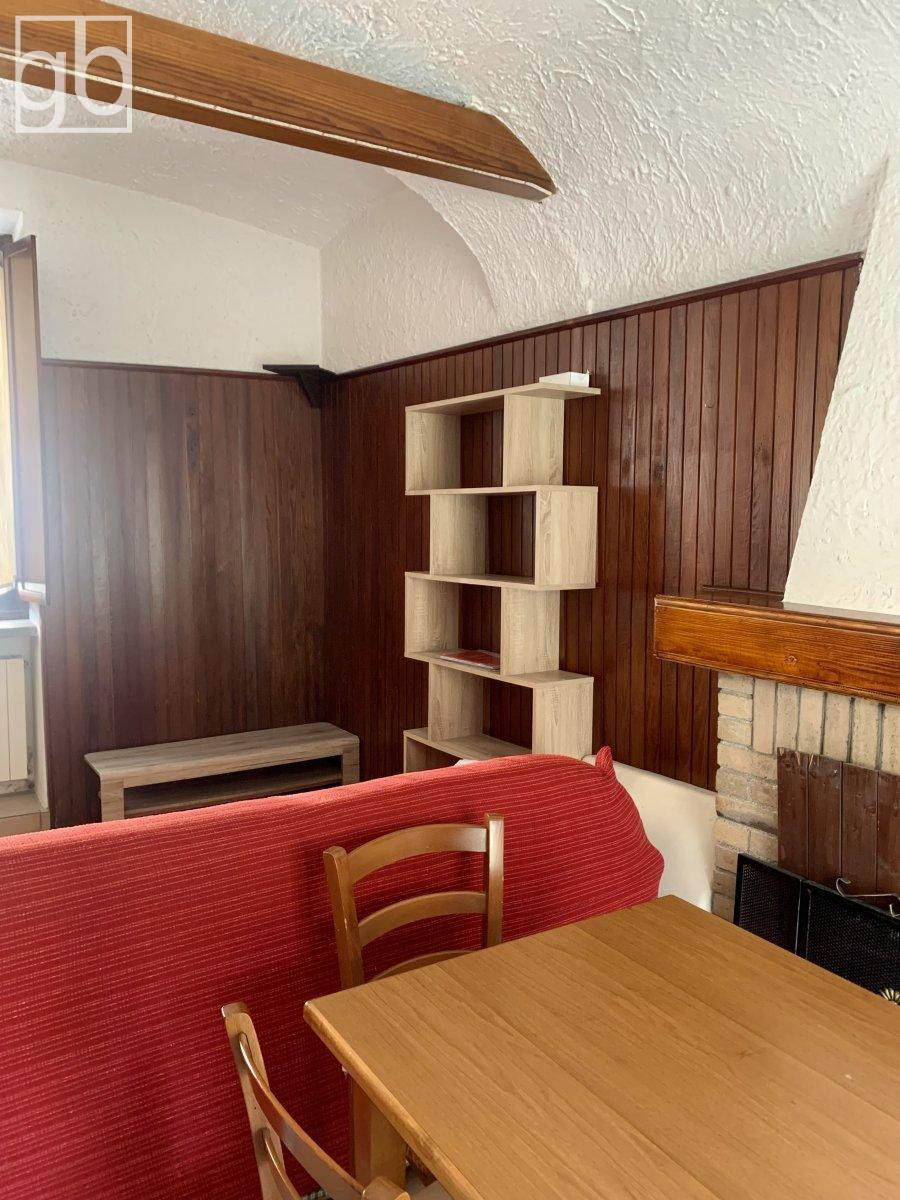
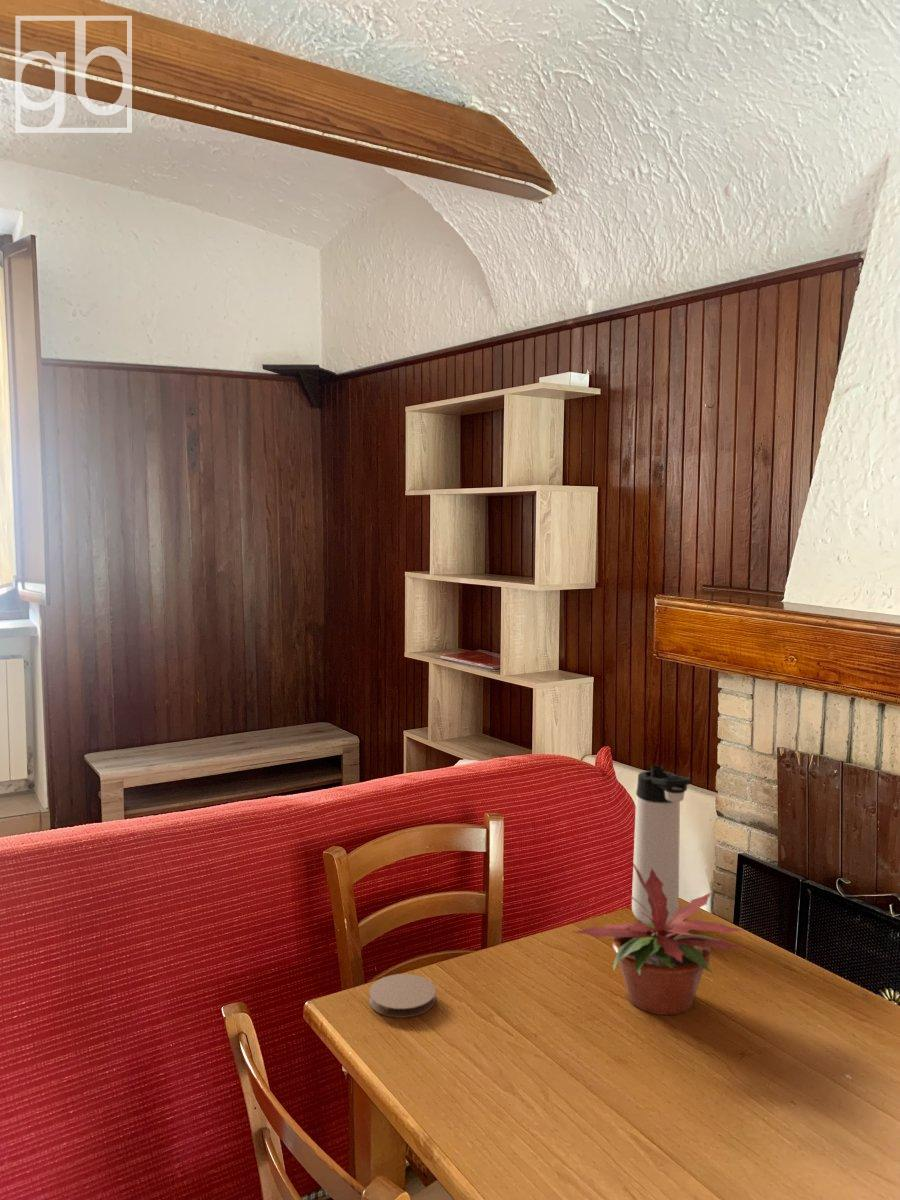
+ potted plant [575,857,747,1016]
+ coaster [368,973,437,1019]
+ thermos bottle [631,765,692,924]
